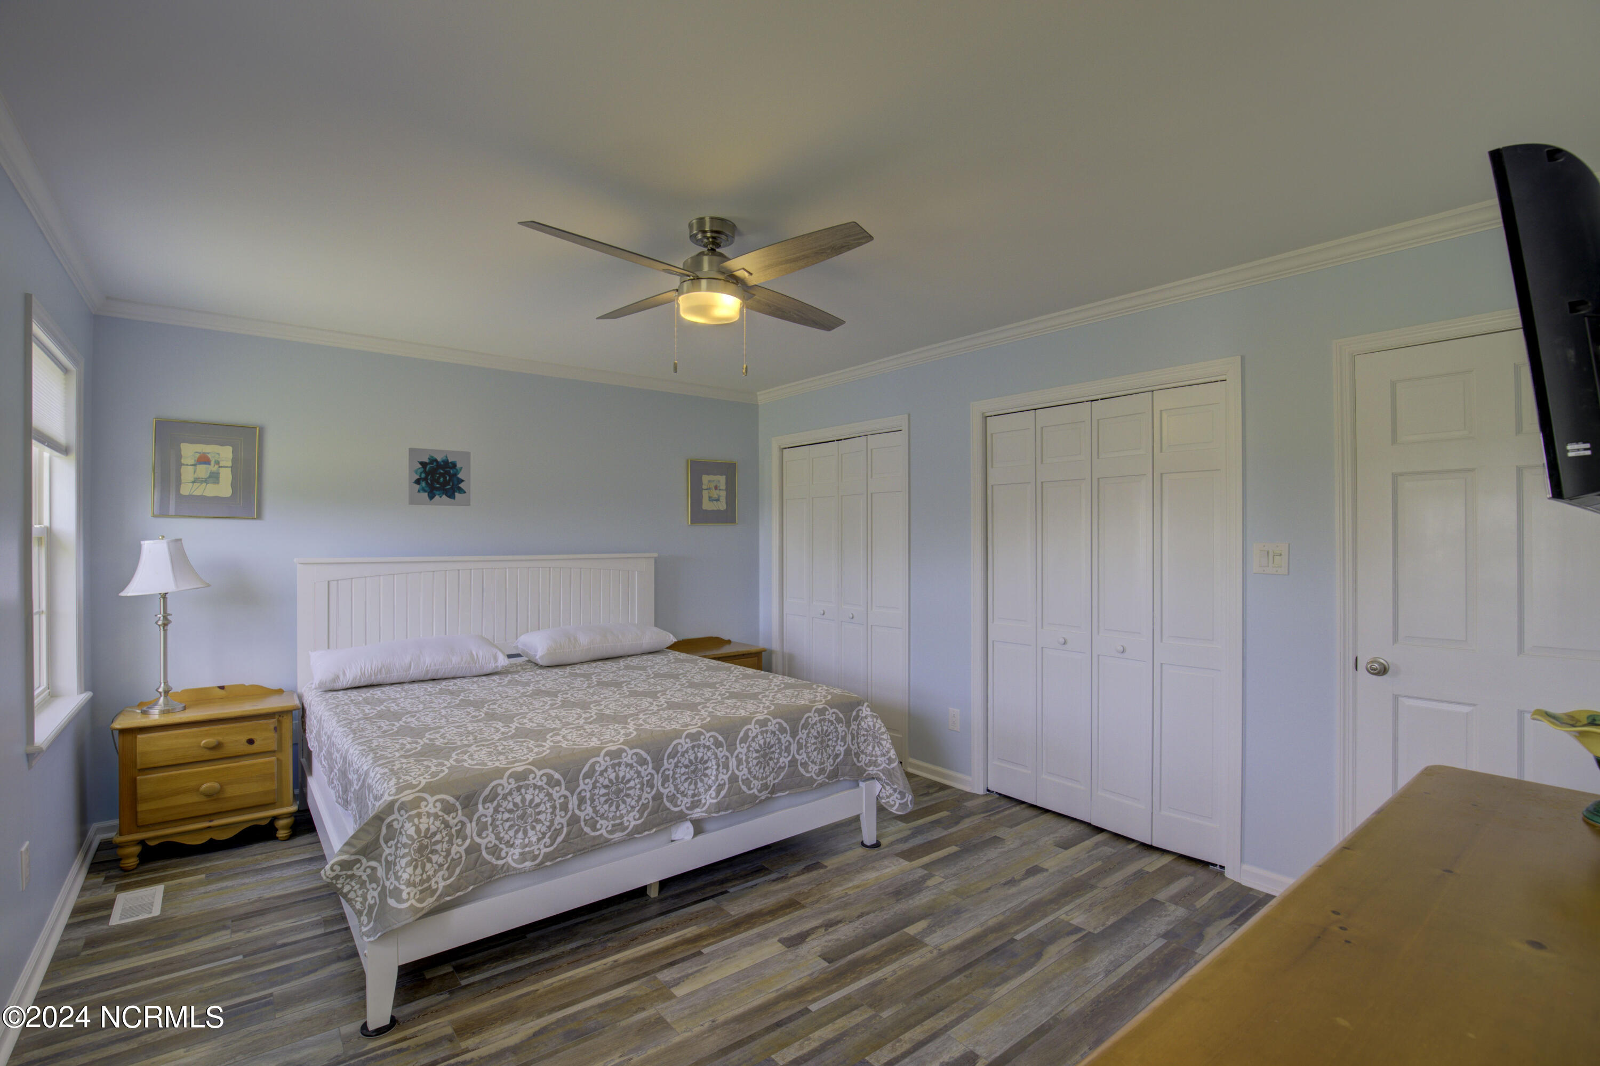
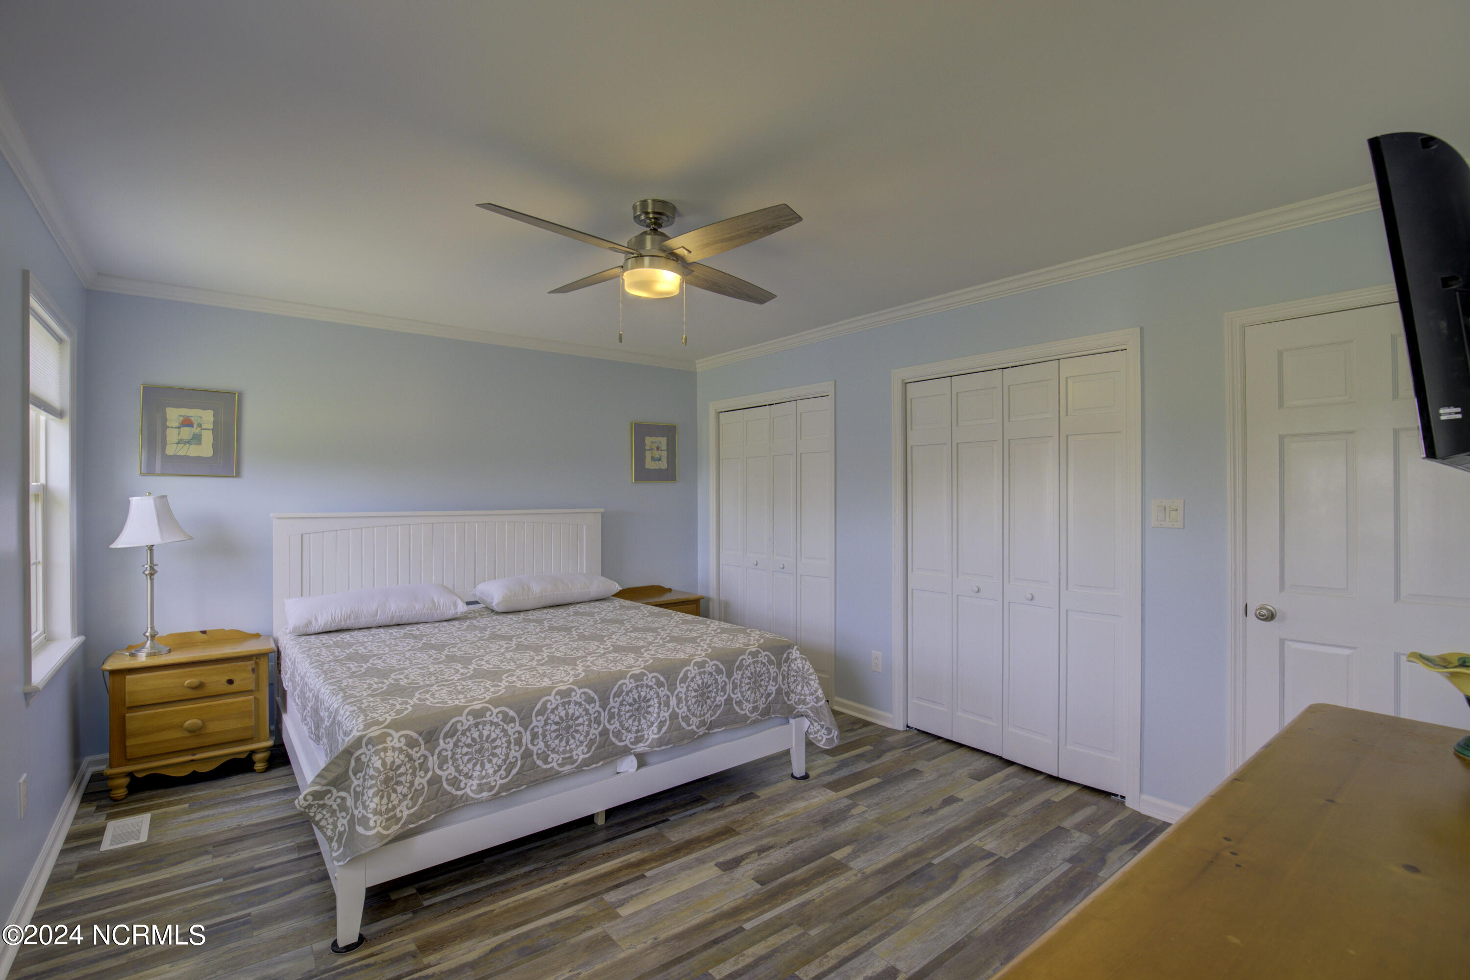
- wall art [408,447,471,507]
